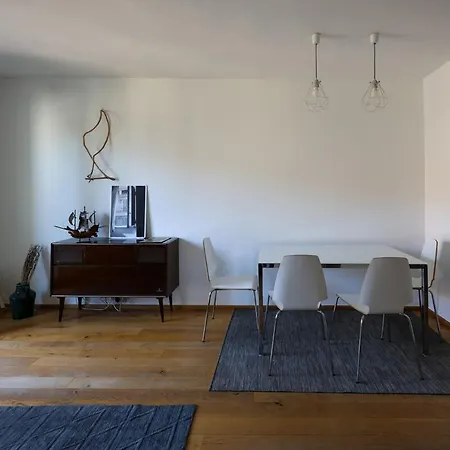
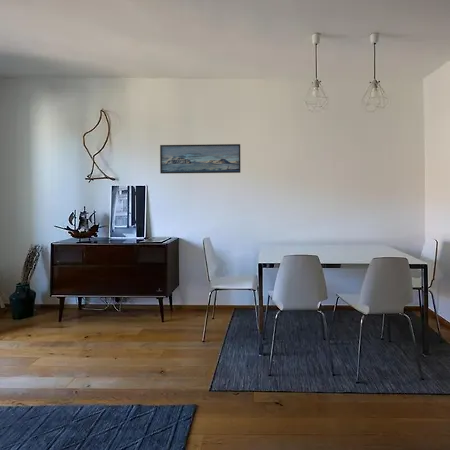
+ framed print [159,143,241,175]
